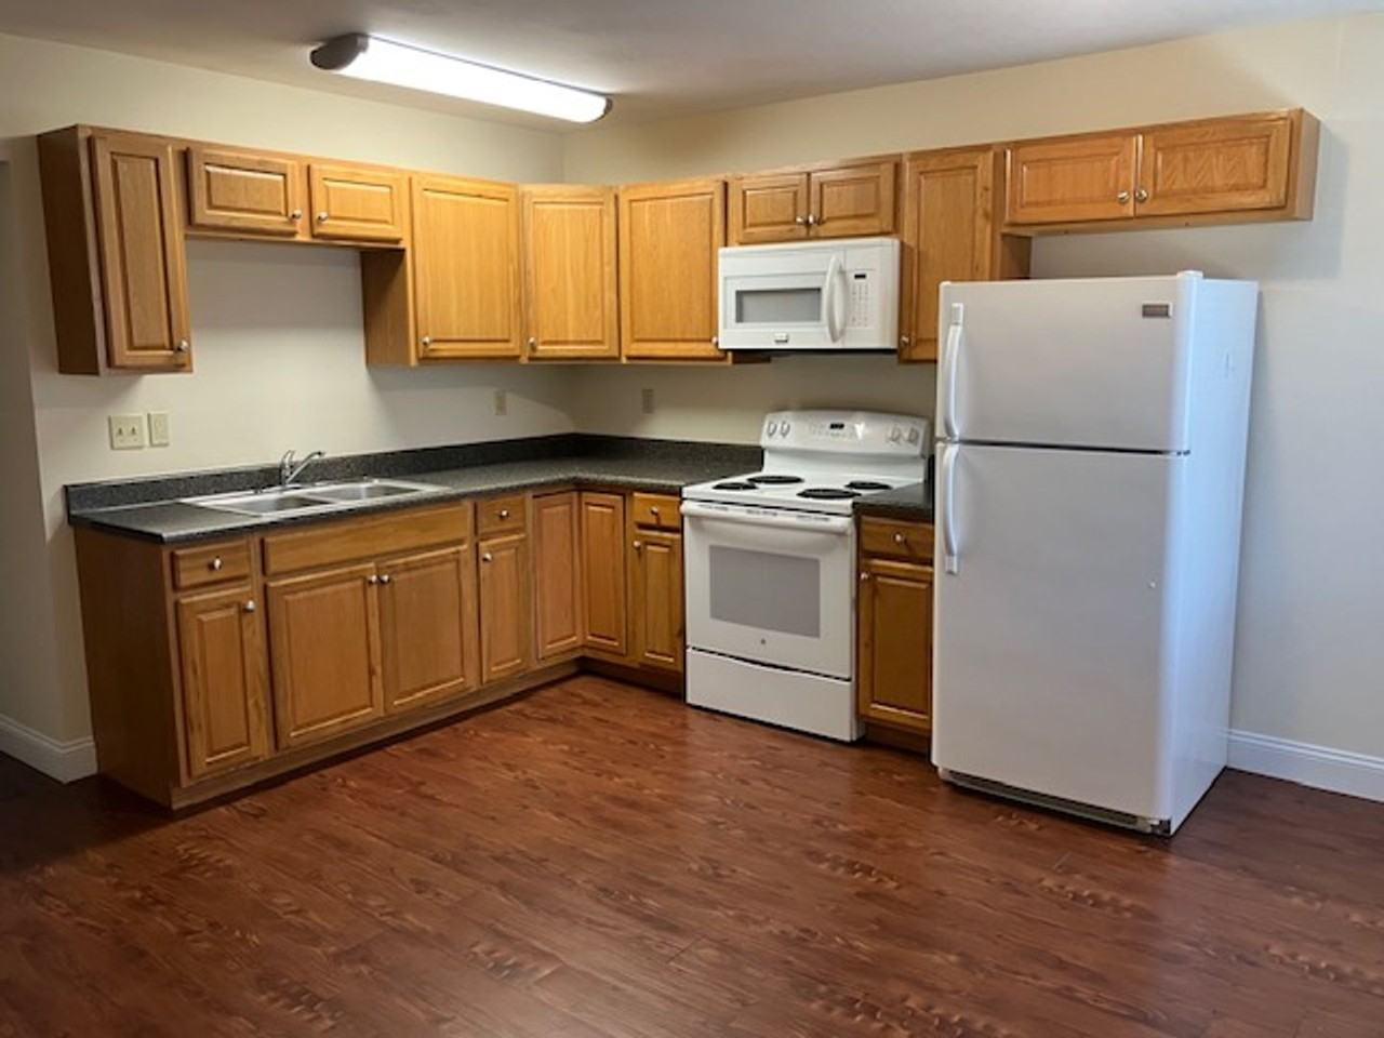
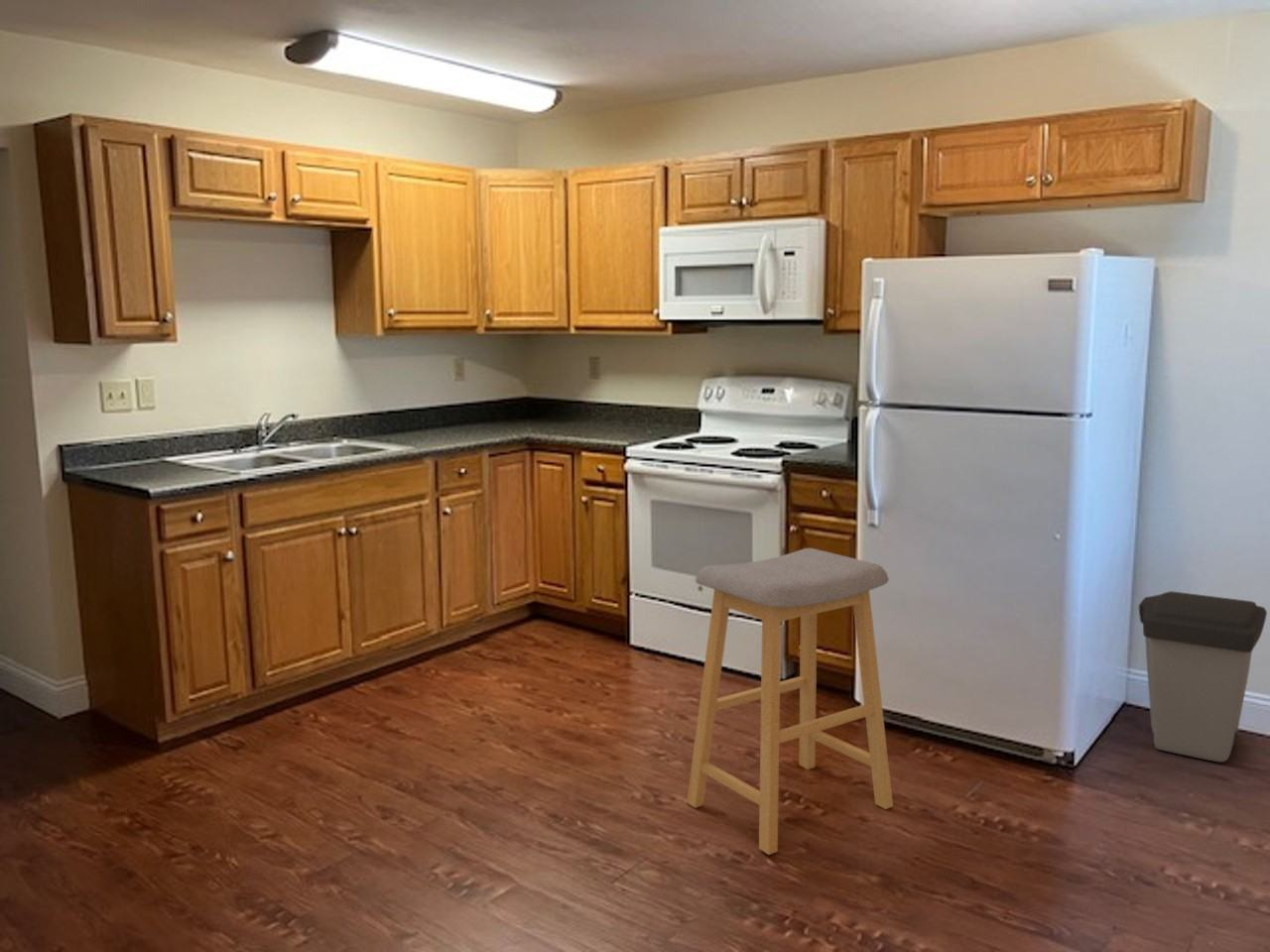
+ trash can [1138,590,1268,763]
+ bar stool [686,547,894,856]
